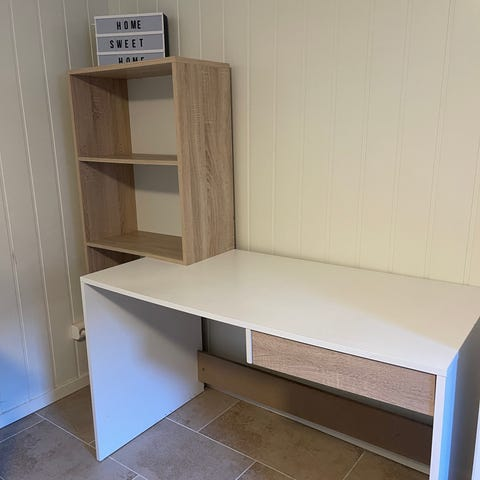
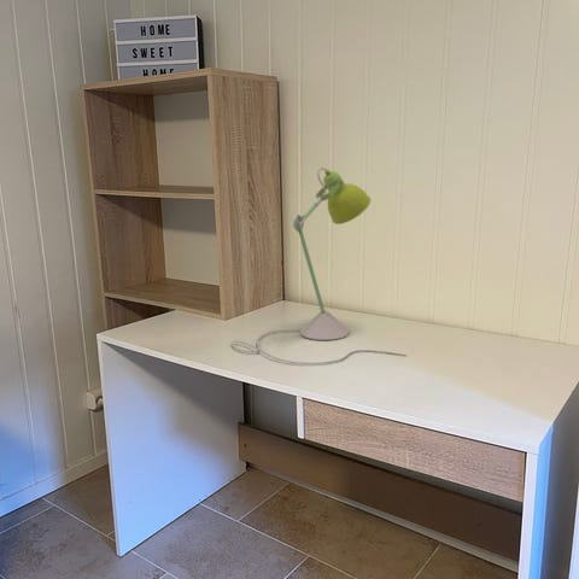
+ desk lamp [230,166,408,365]
